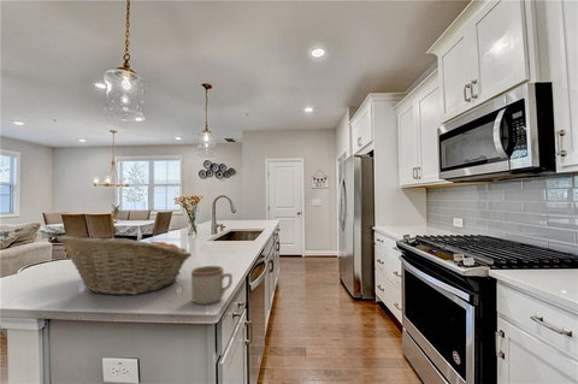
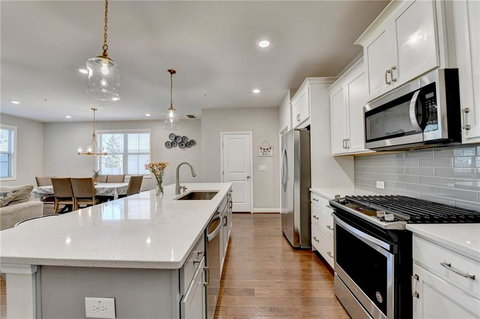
- fruit basket [55,235,193,296]
- mug [190,265,234,306]
